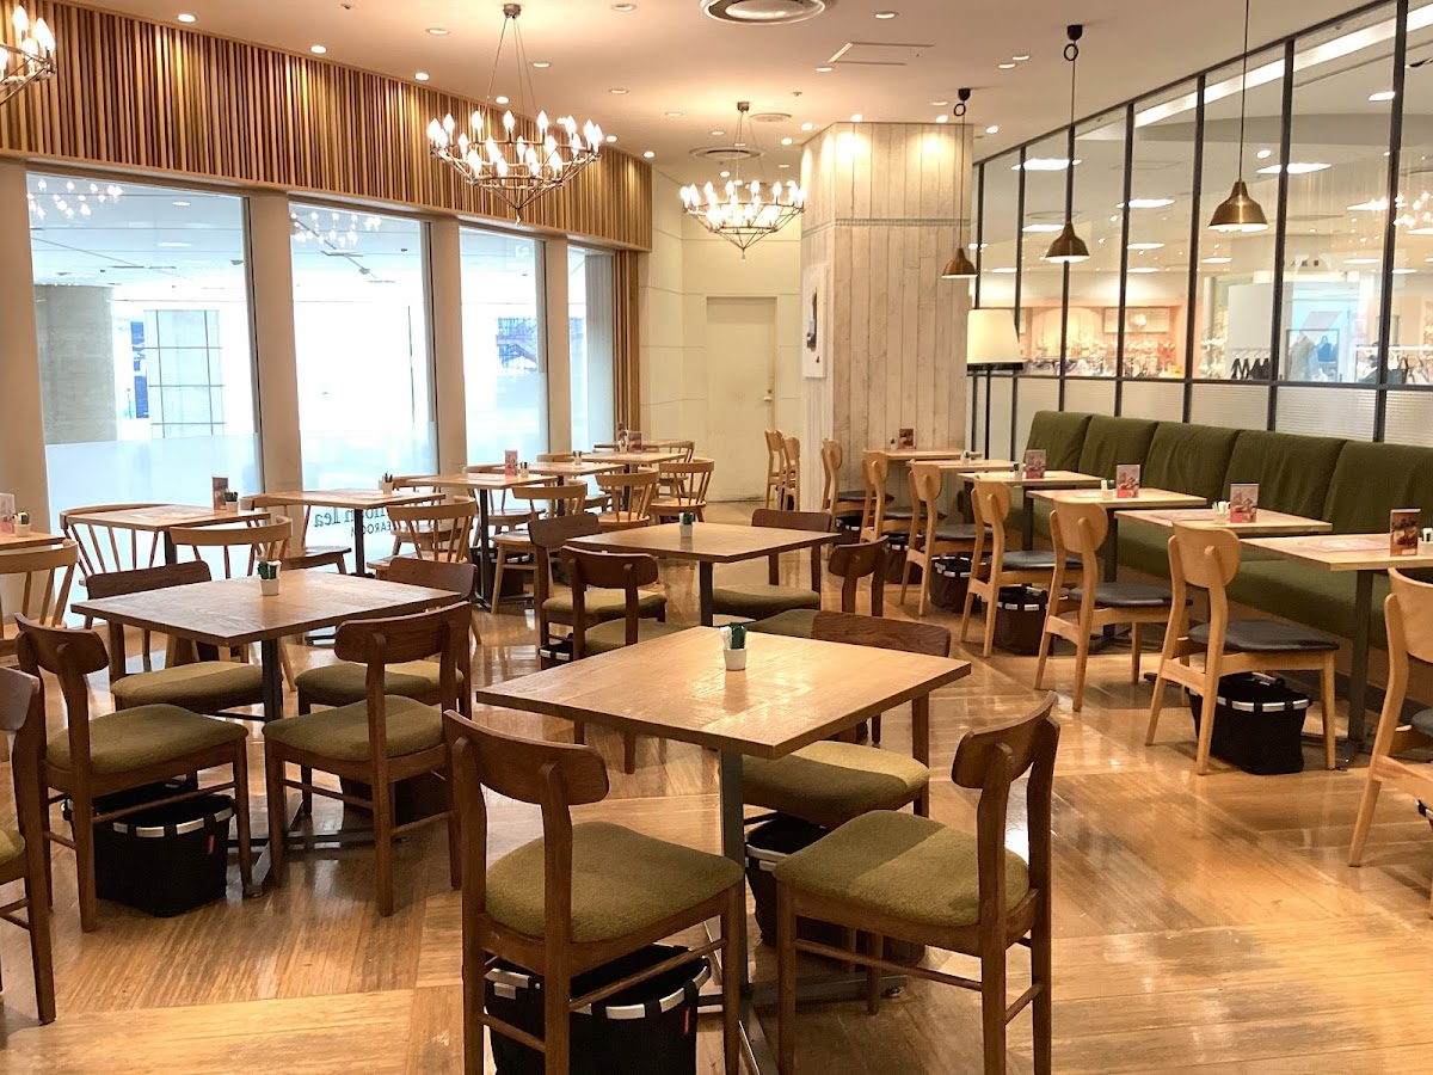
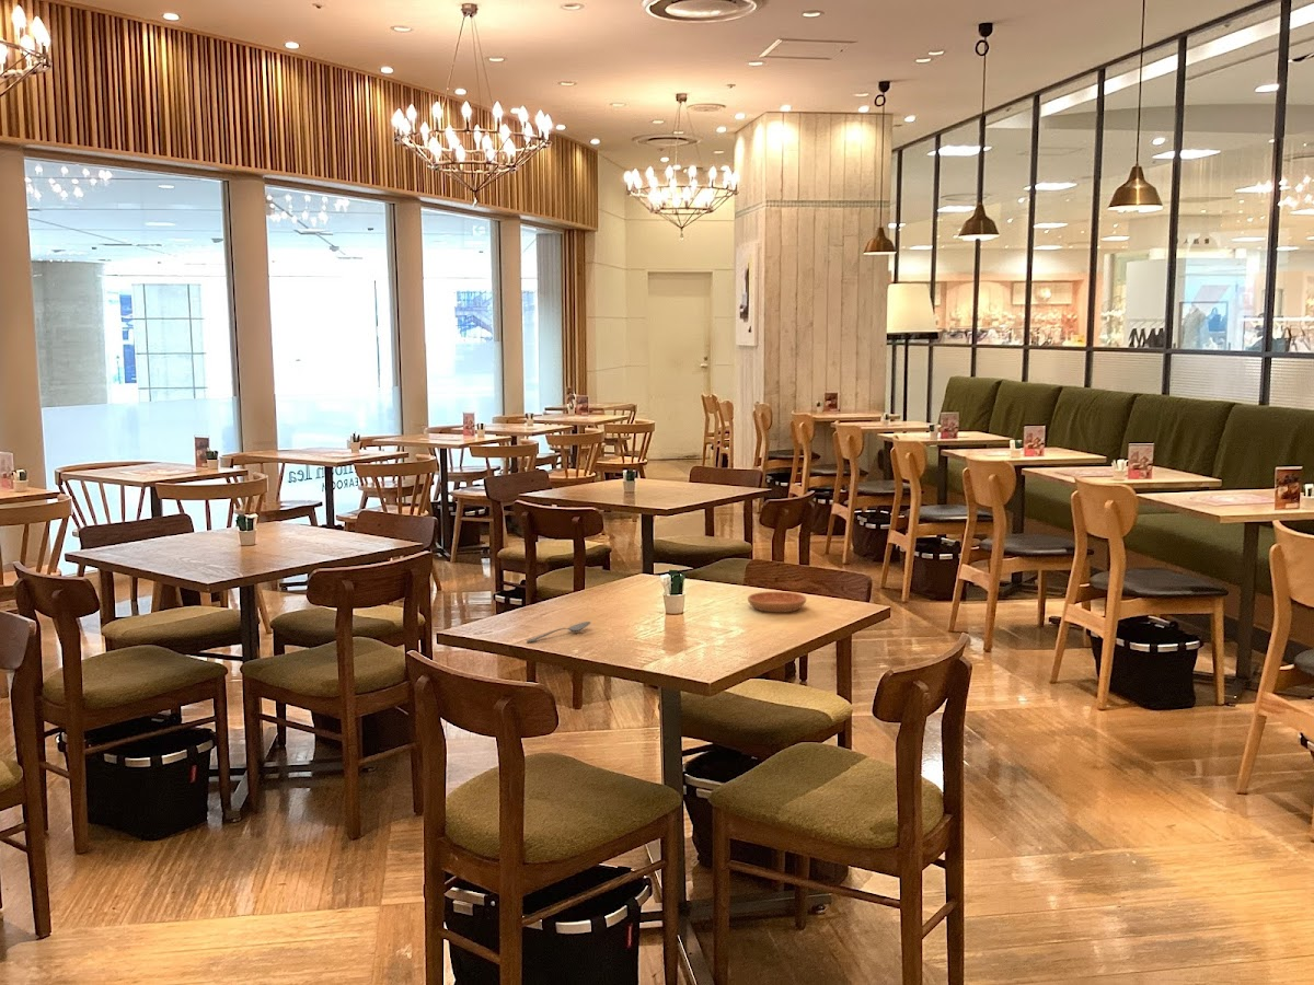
+ spoon [526,621,591,644]
+ saucer [747,591,807,613]
